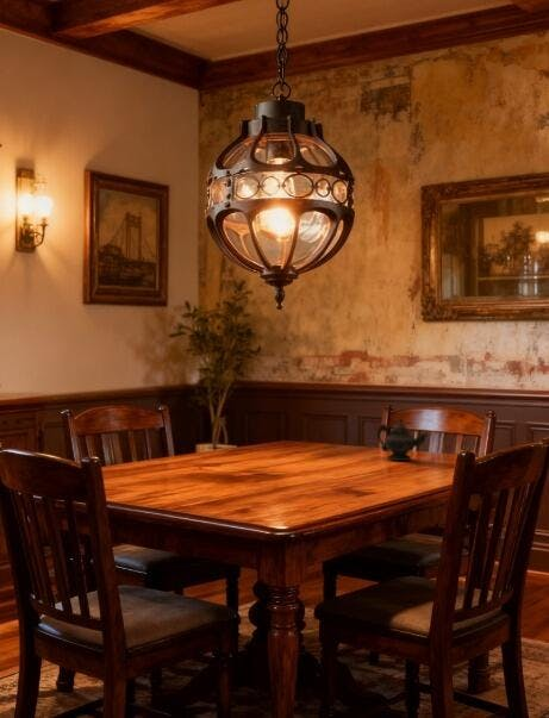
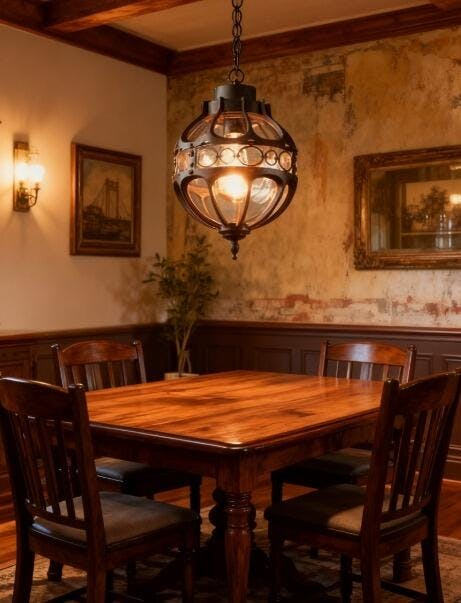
- teapot [375,416,429,462]
